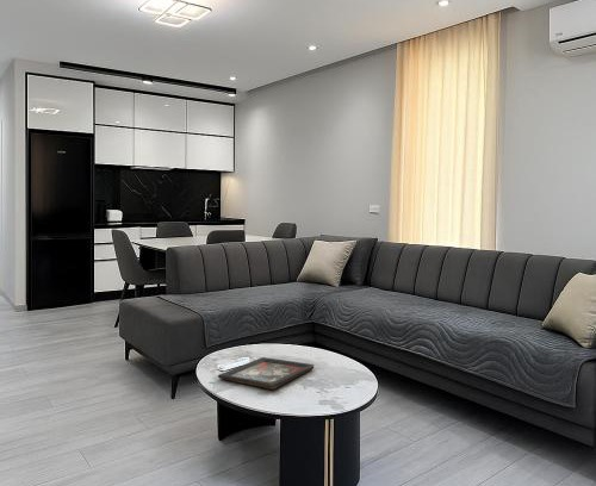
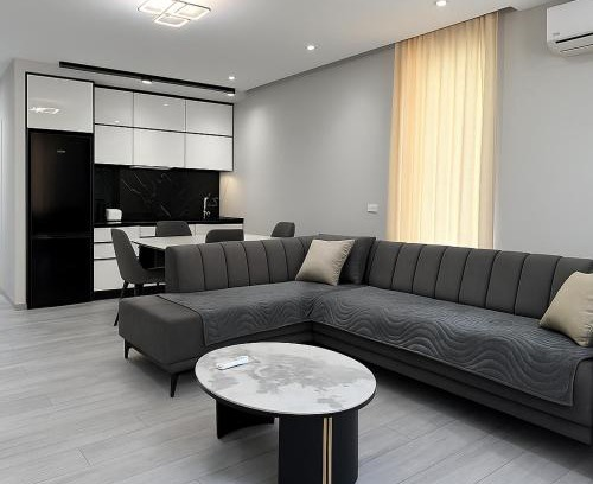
- decorative tray [217,356,315,391]
